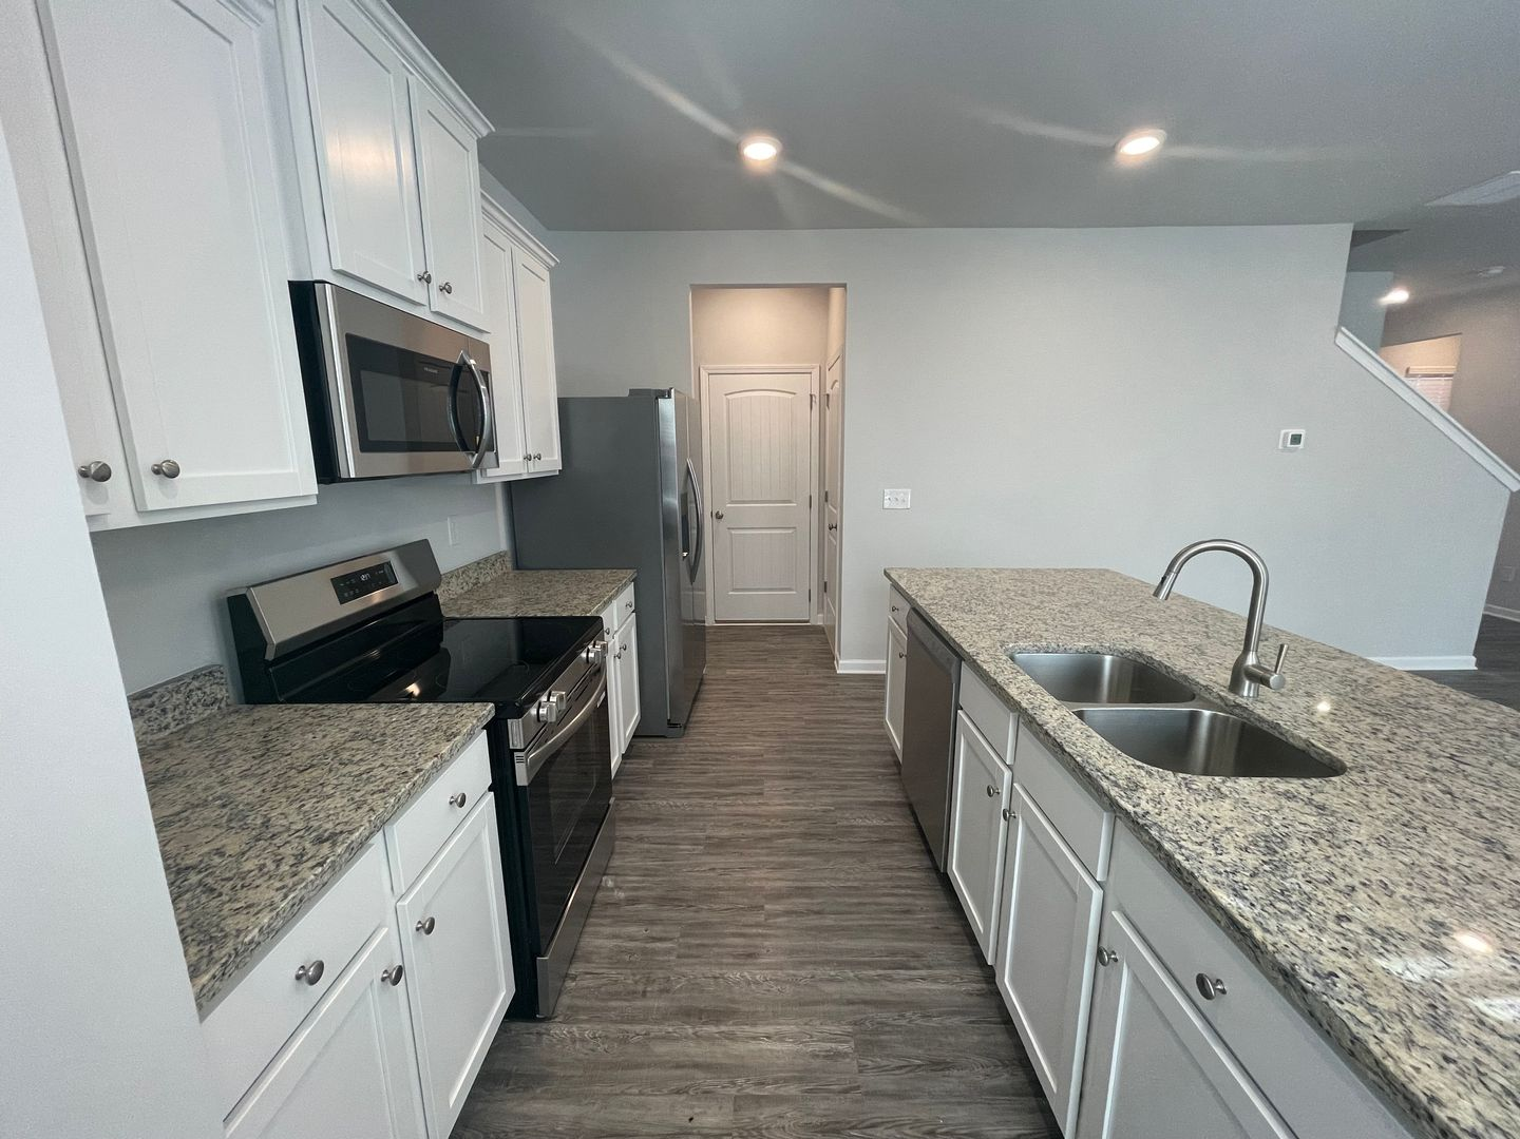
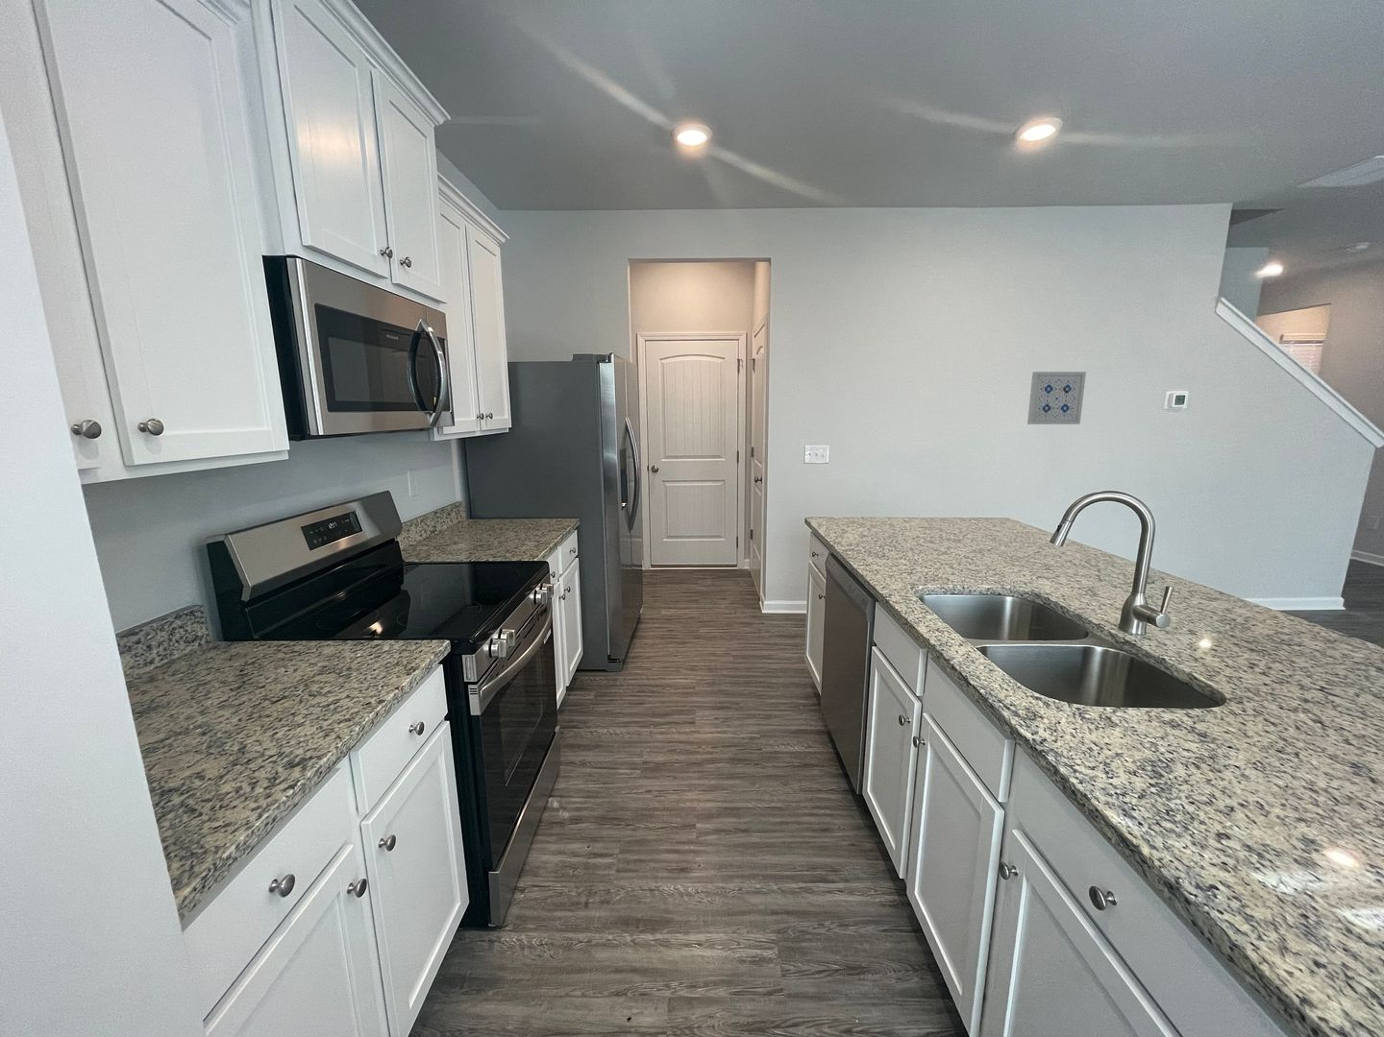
+ wall art [1027,370,1086,425]
